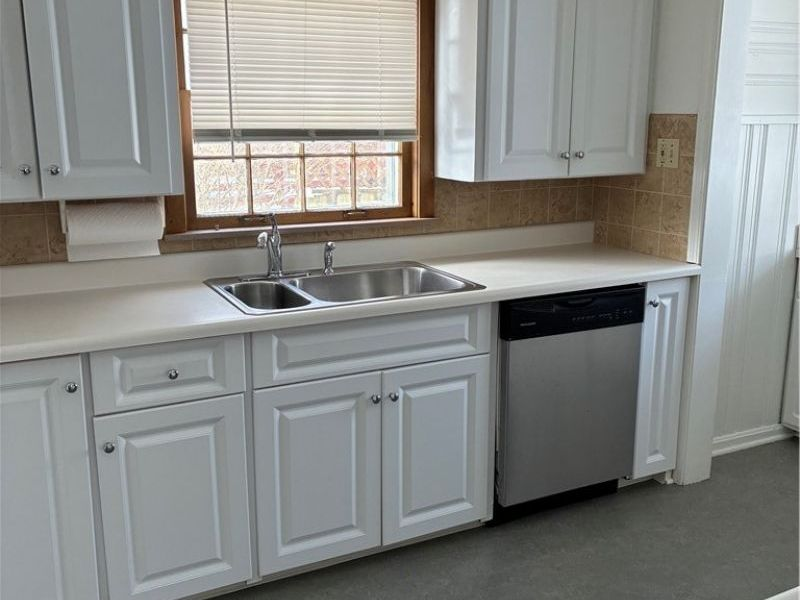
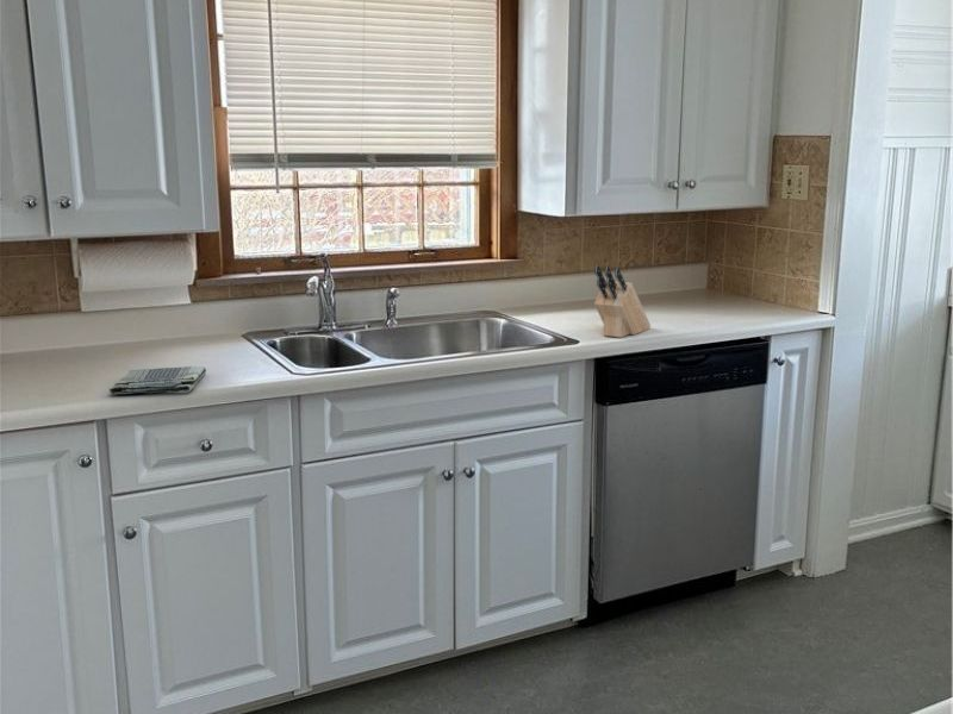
+ dish towel [108,365,207,395]
+ knife block [593,264,652,338]
